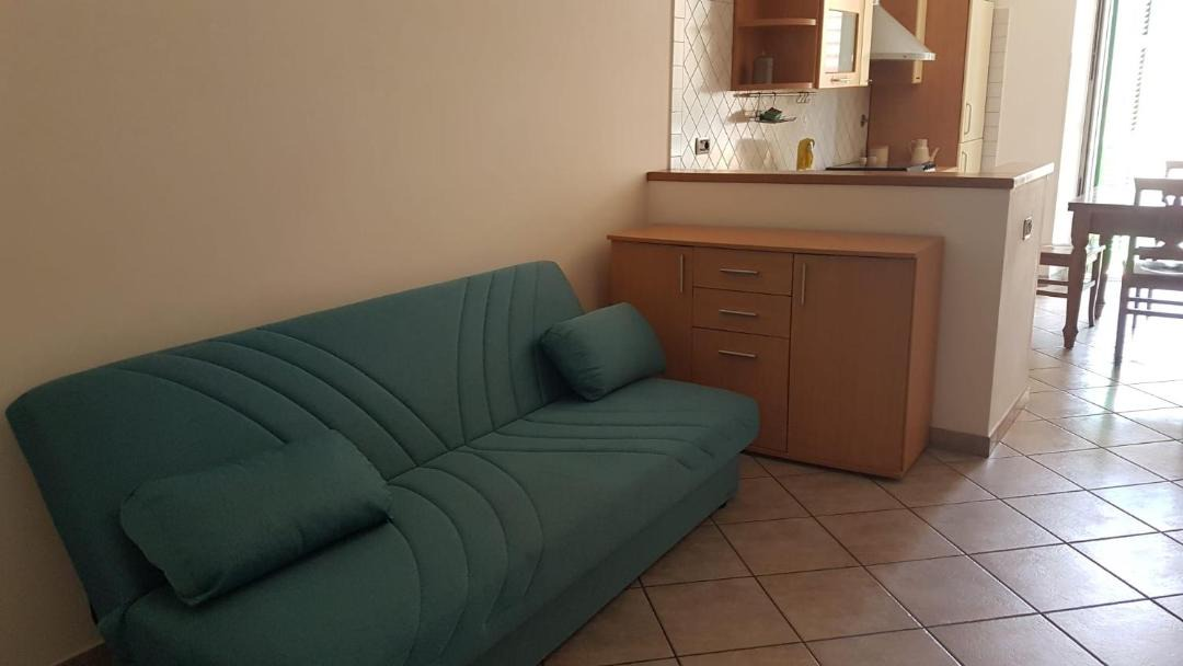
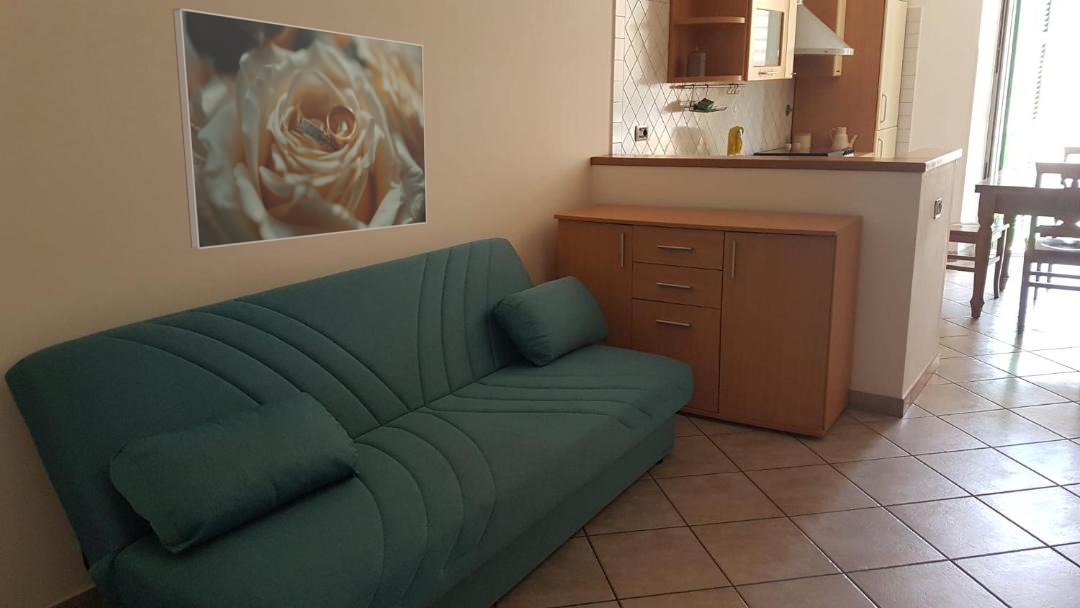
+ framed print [172,7,428,250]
